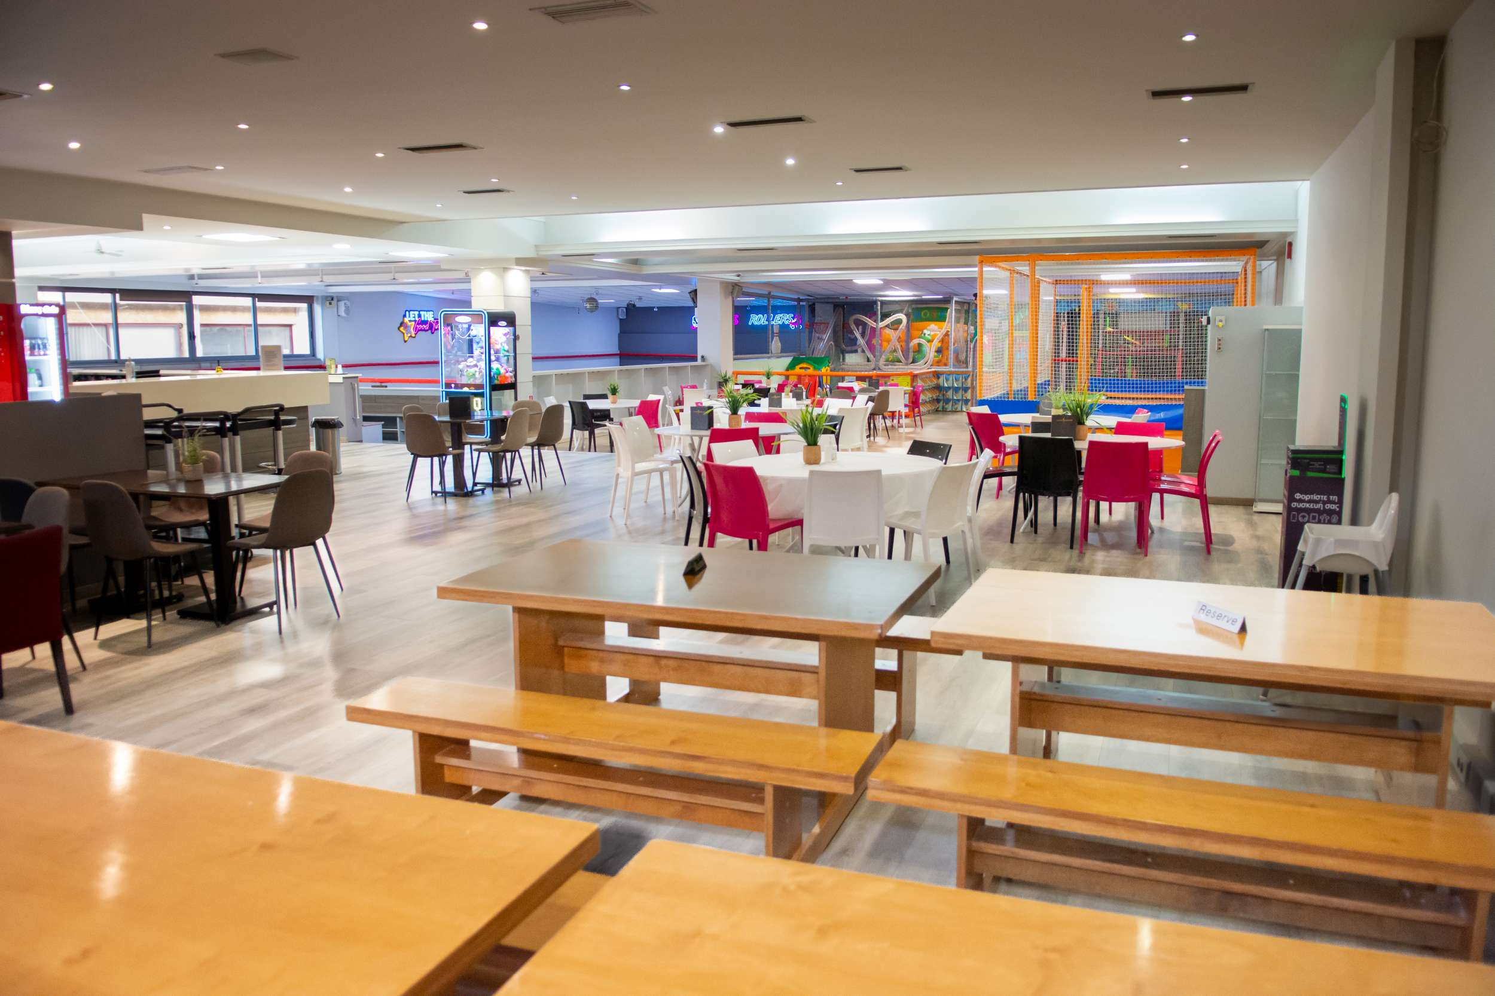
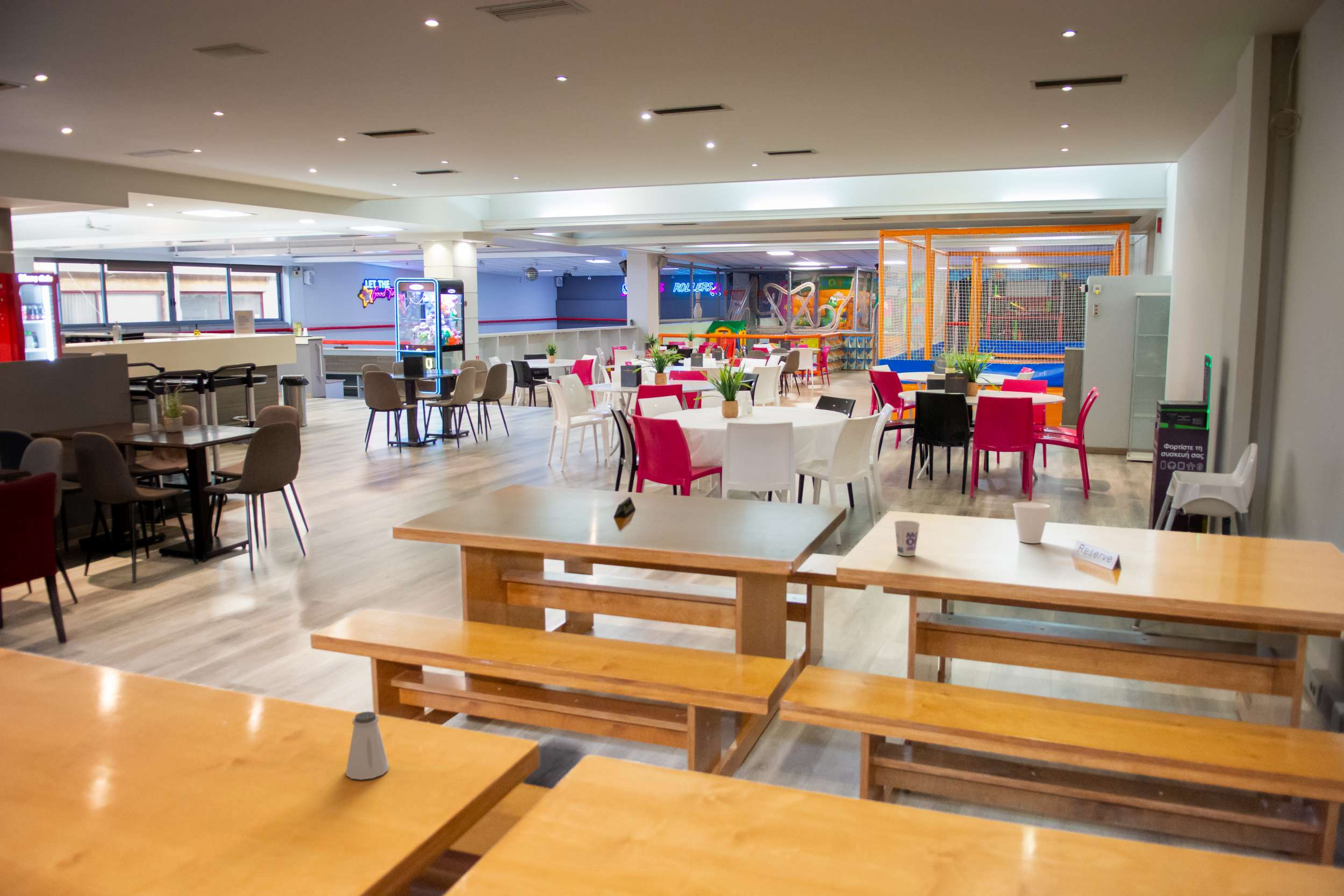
+ cup [1012,501,1051,544]
+ cup [893,520,921,557]
+ saltshaker [345,711,389,780]
